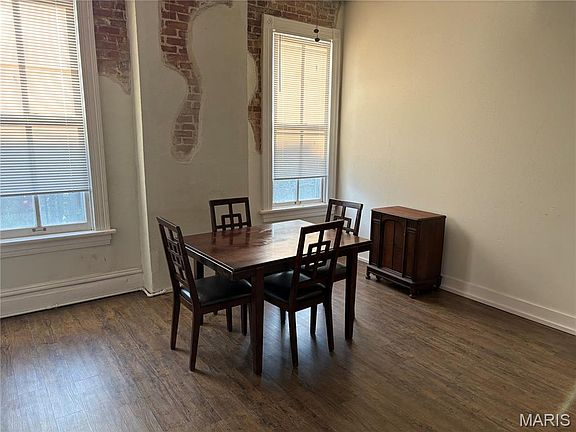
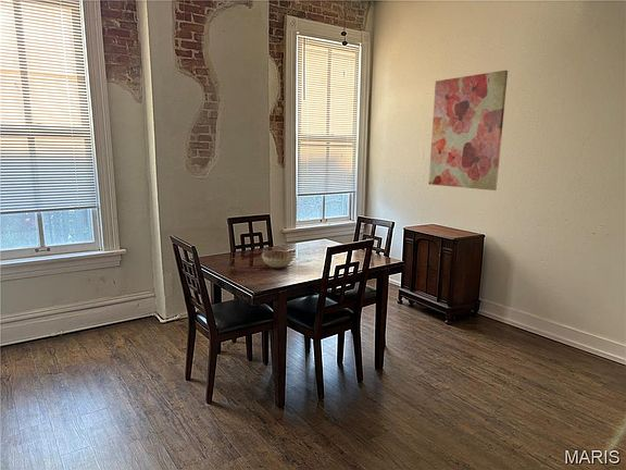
+ decorative bowl [261,249,295,269]
+ wall art [428,70,509,191]
